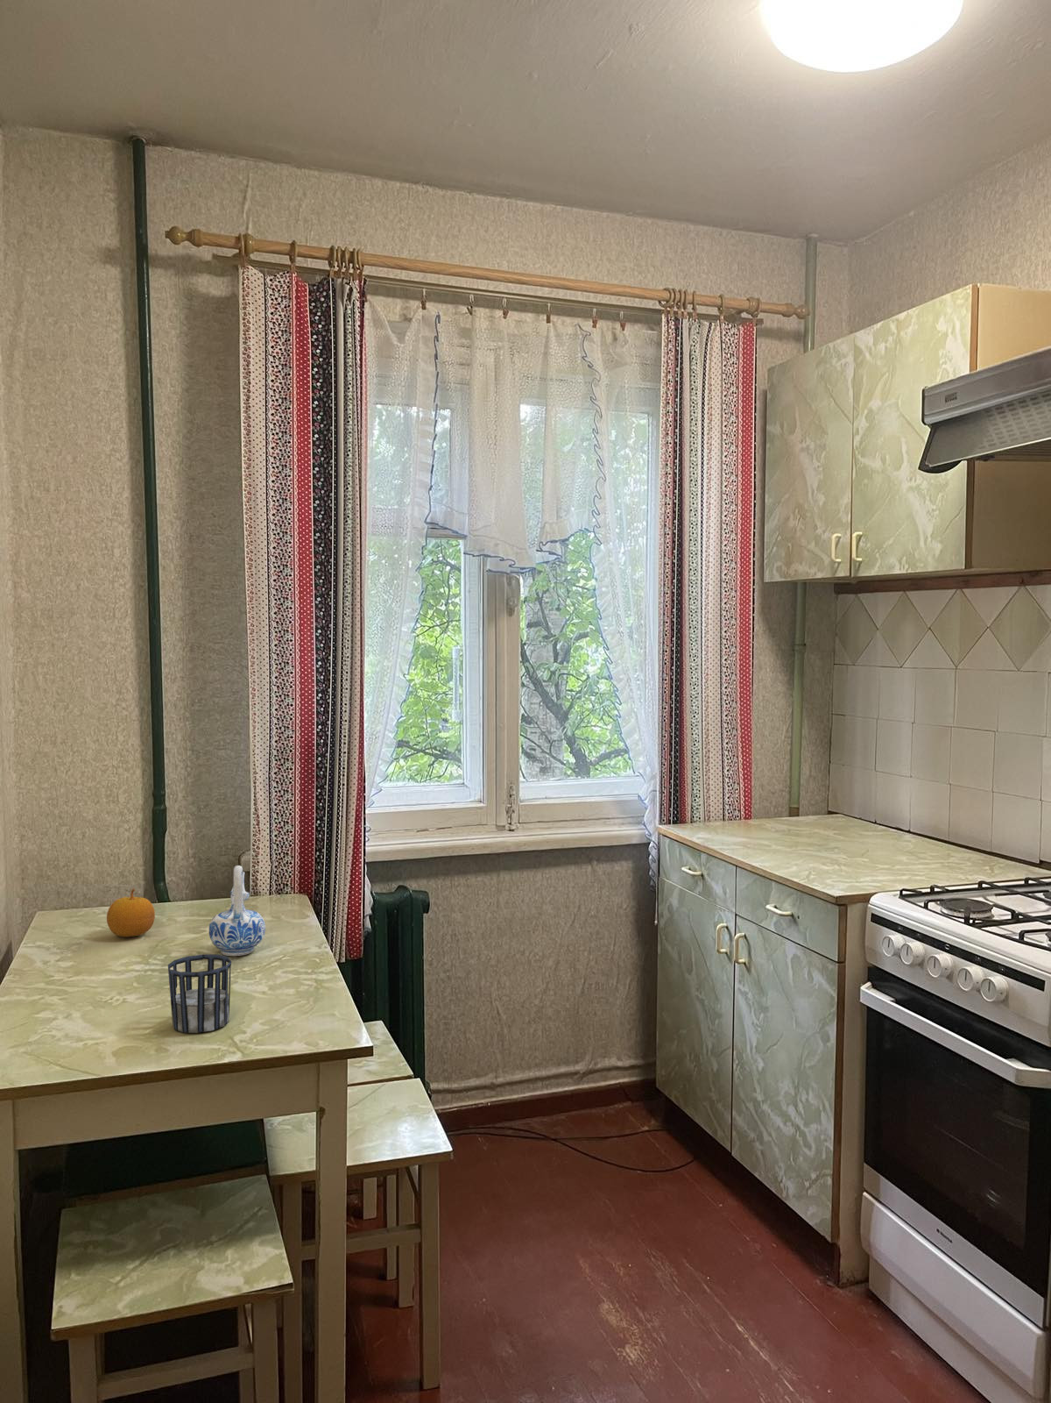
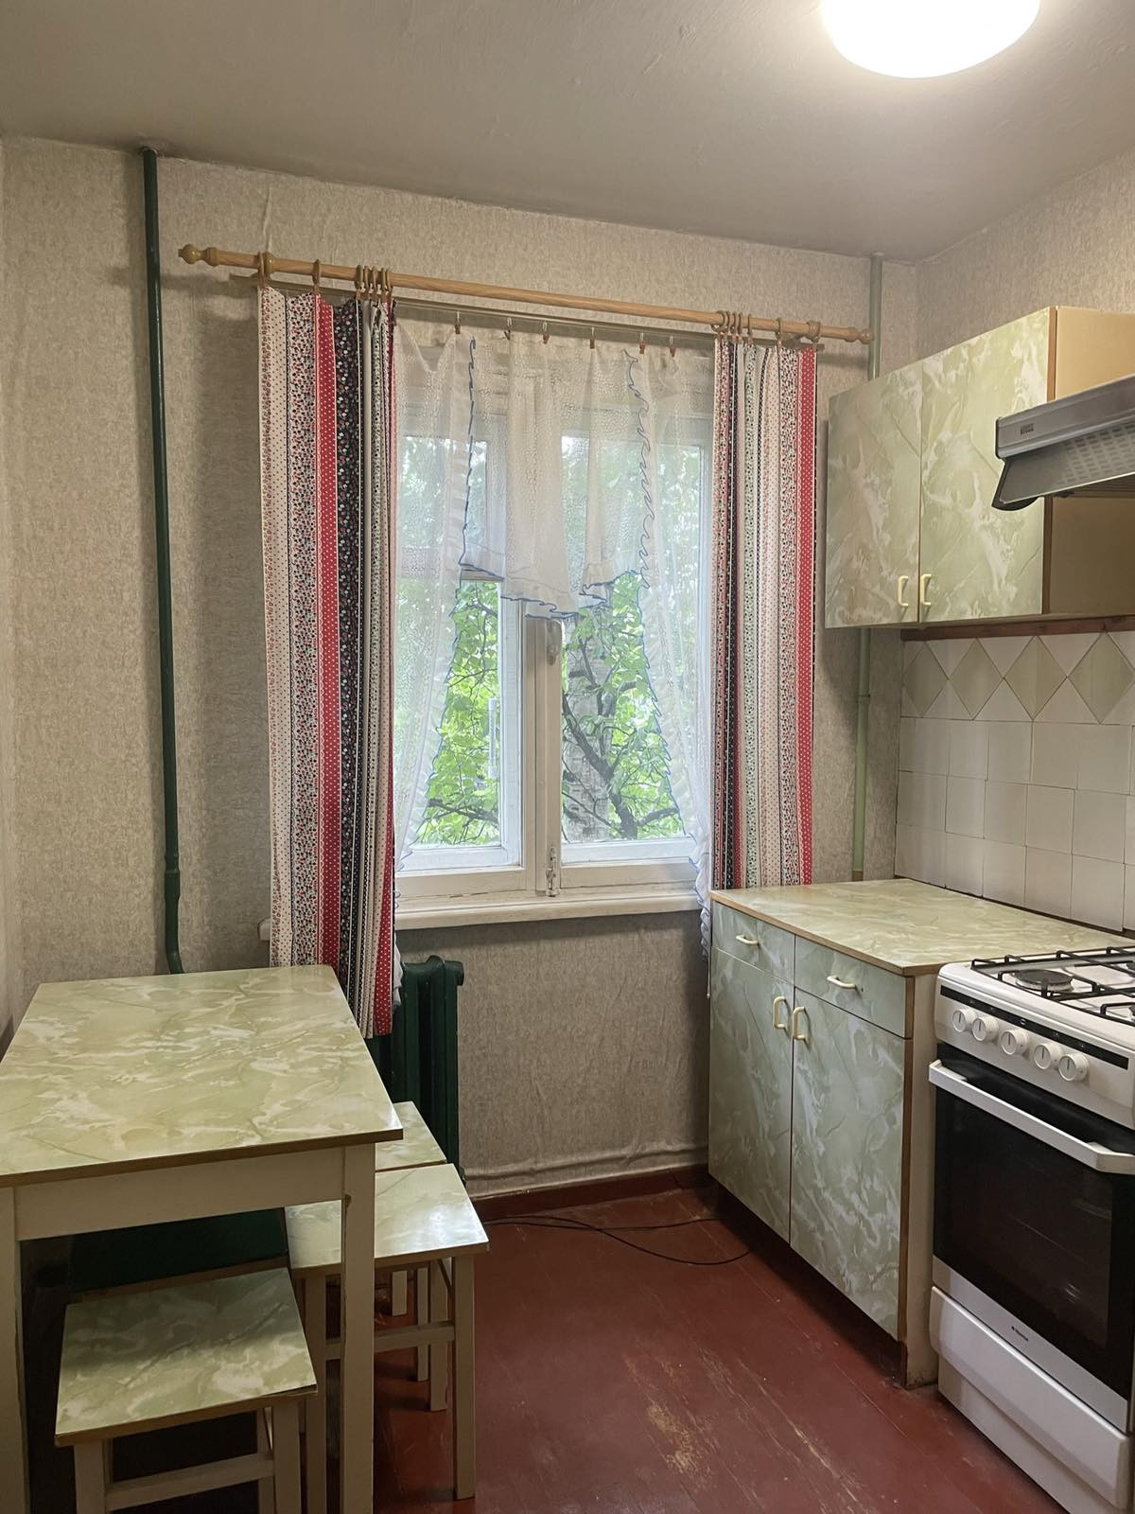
- ceramic pitcher [209,865,266,957]
- fruit [106,887,156,938]
- cup [168,953,232,1034]
